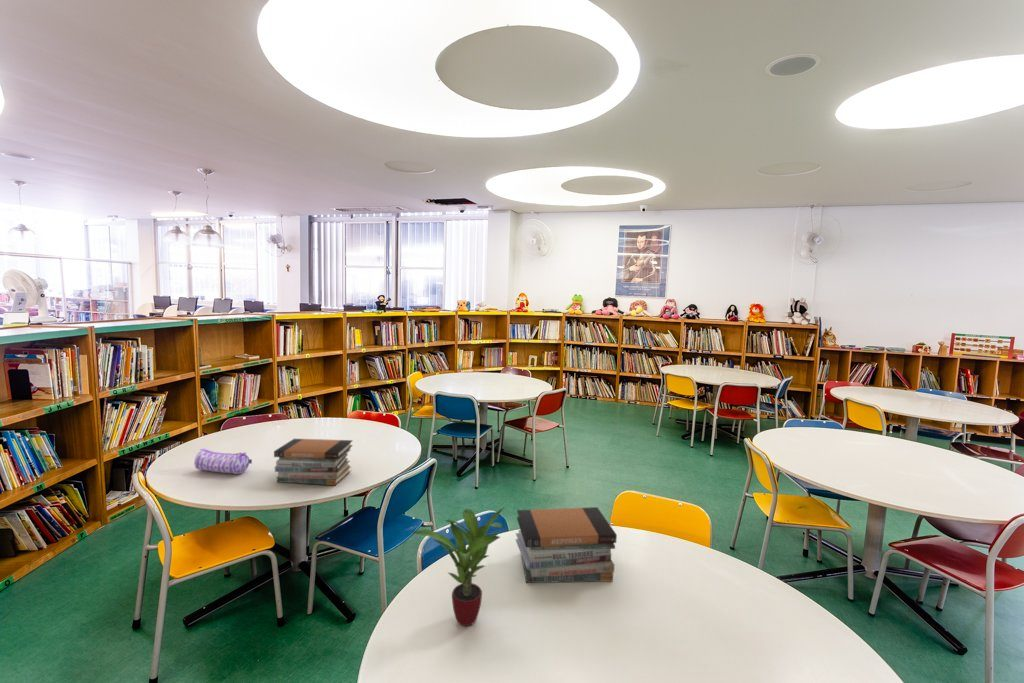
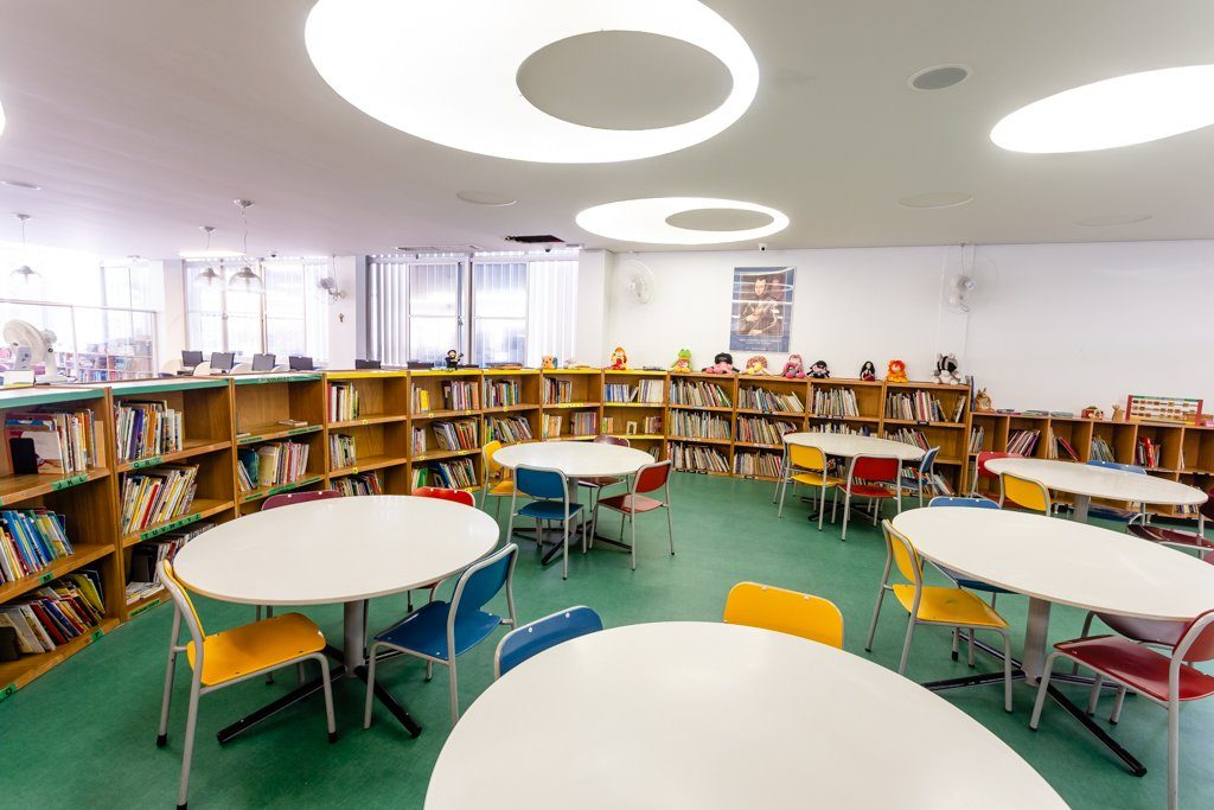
- book stack [273,438,354,486]
- pencil case [193,448,253,475]
- potted plant [408,507,505,627]
- book stack [515,506,618,584]
